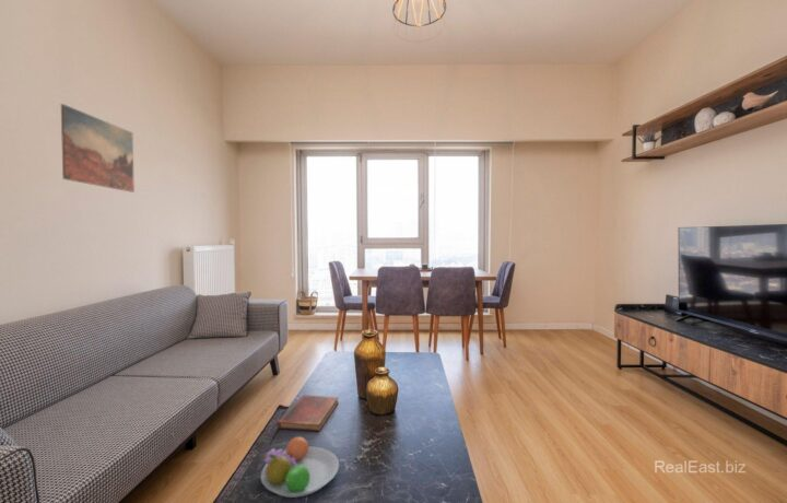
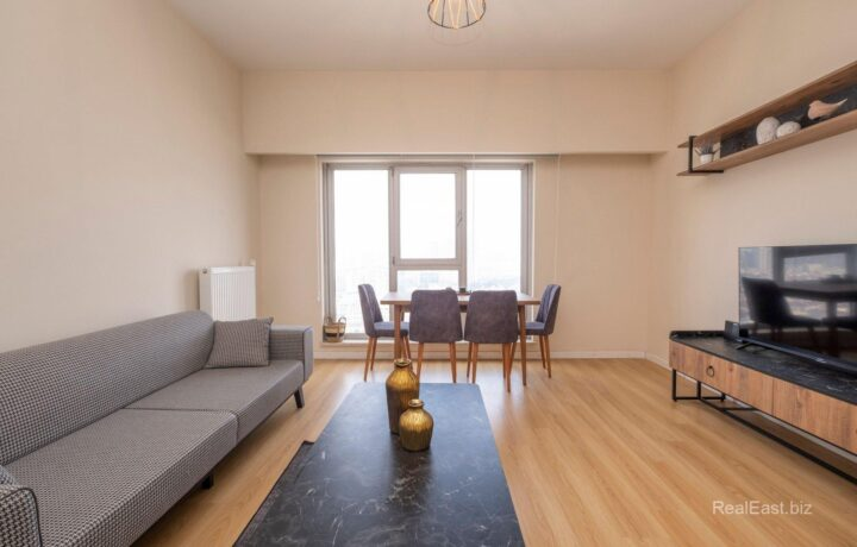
- wall art [60,103,136,194]
- diary [275,394,340,432]
- fruit bowl [259,434,340,499]
